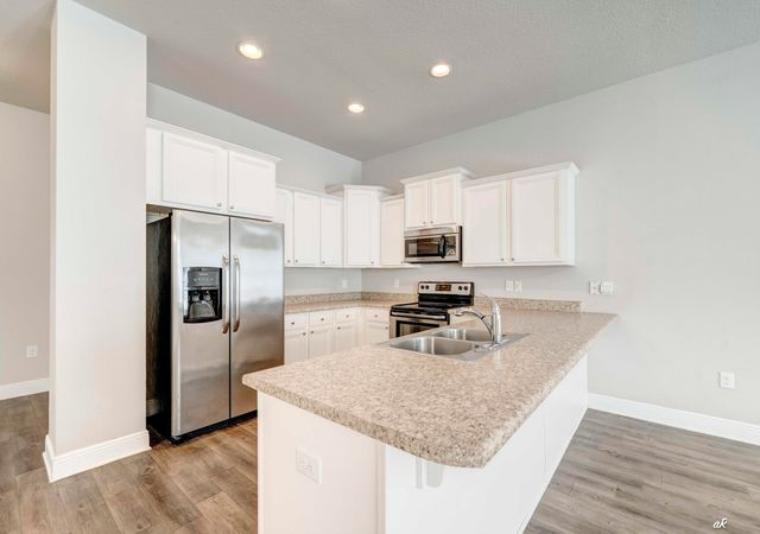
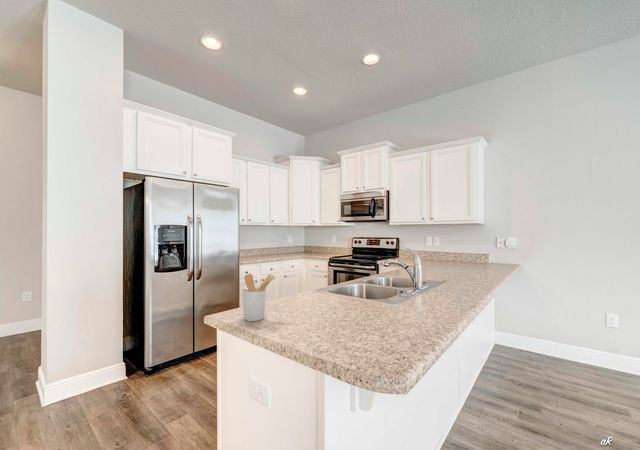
+ utensil holder [241,273,276,322]
